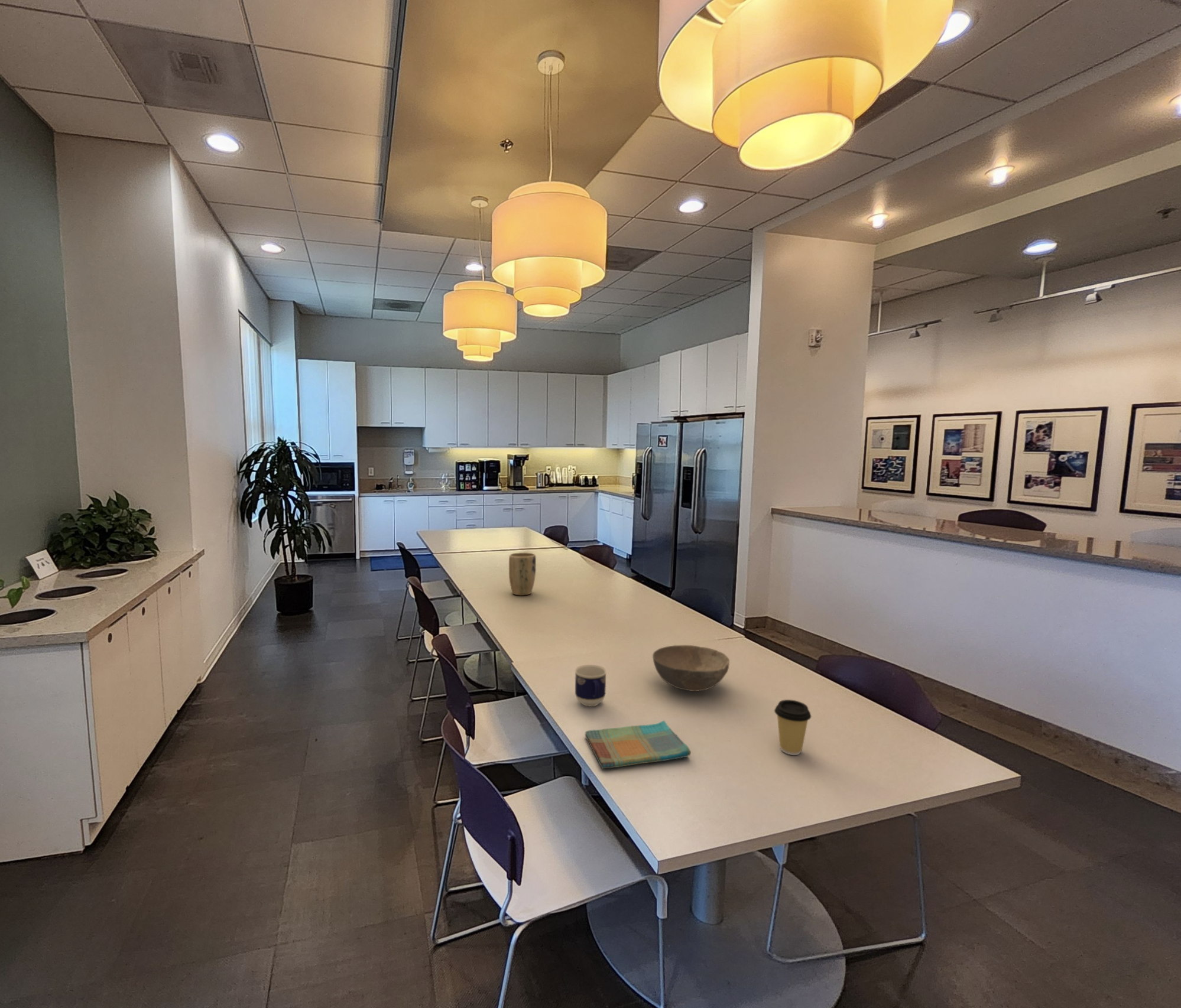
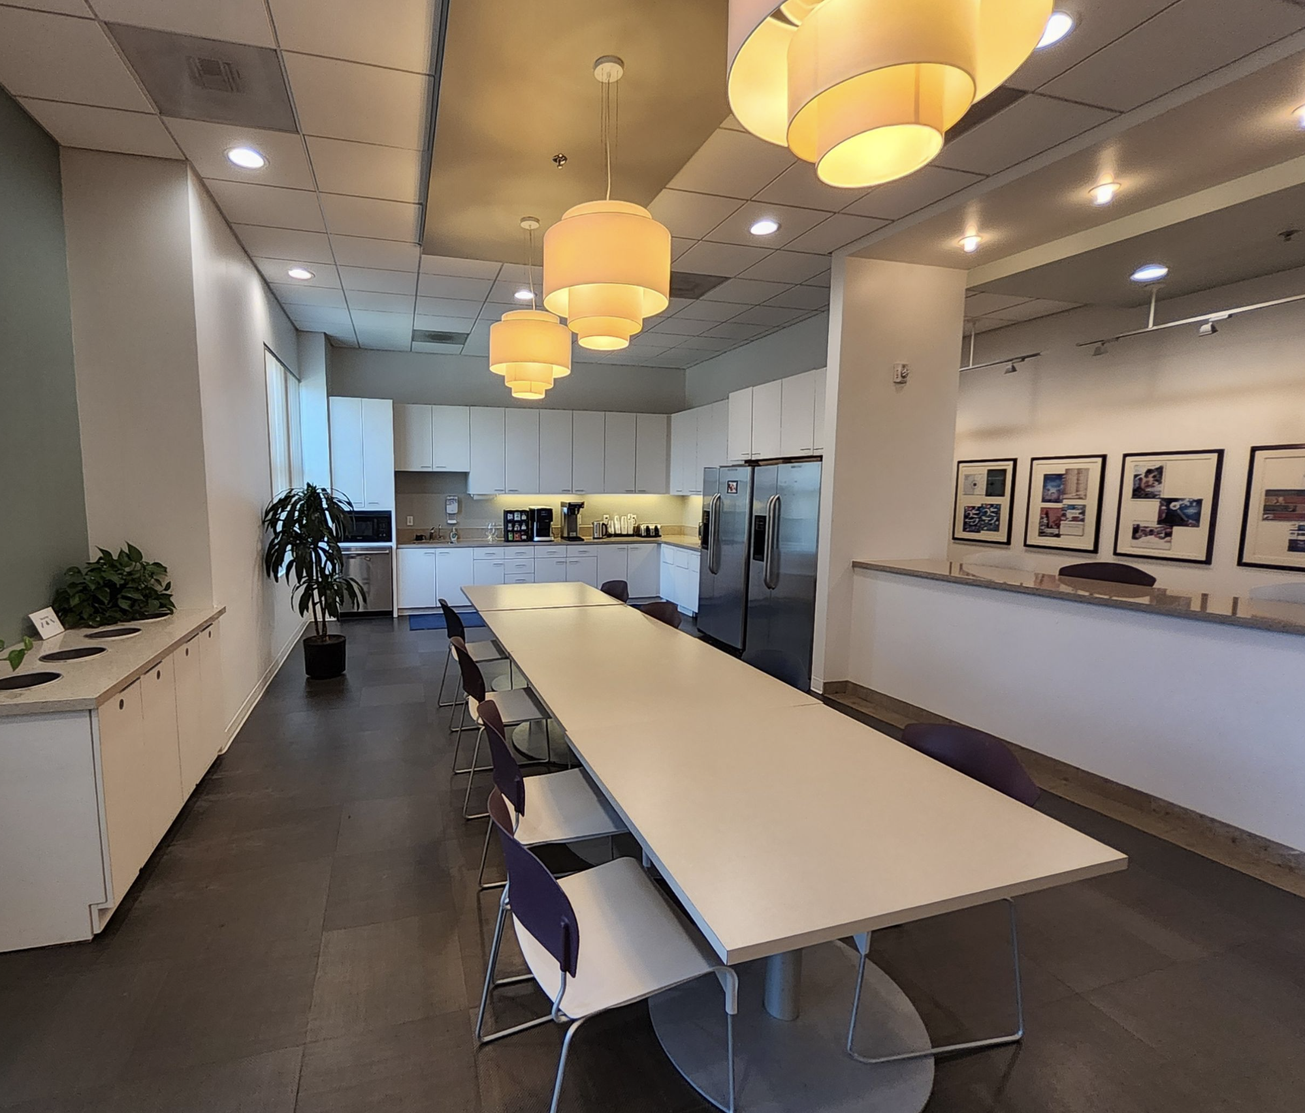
- coffee cup [774,699,812,756]
- bowl [652,645,730,692]
- cup [574,664,608,707]
- dish towel [585,720,691,769]
- plant pot [508,552,537,596]
